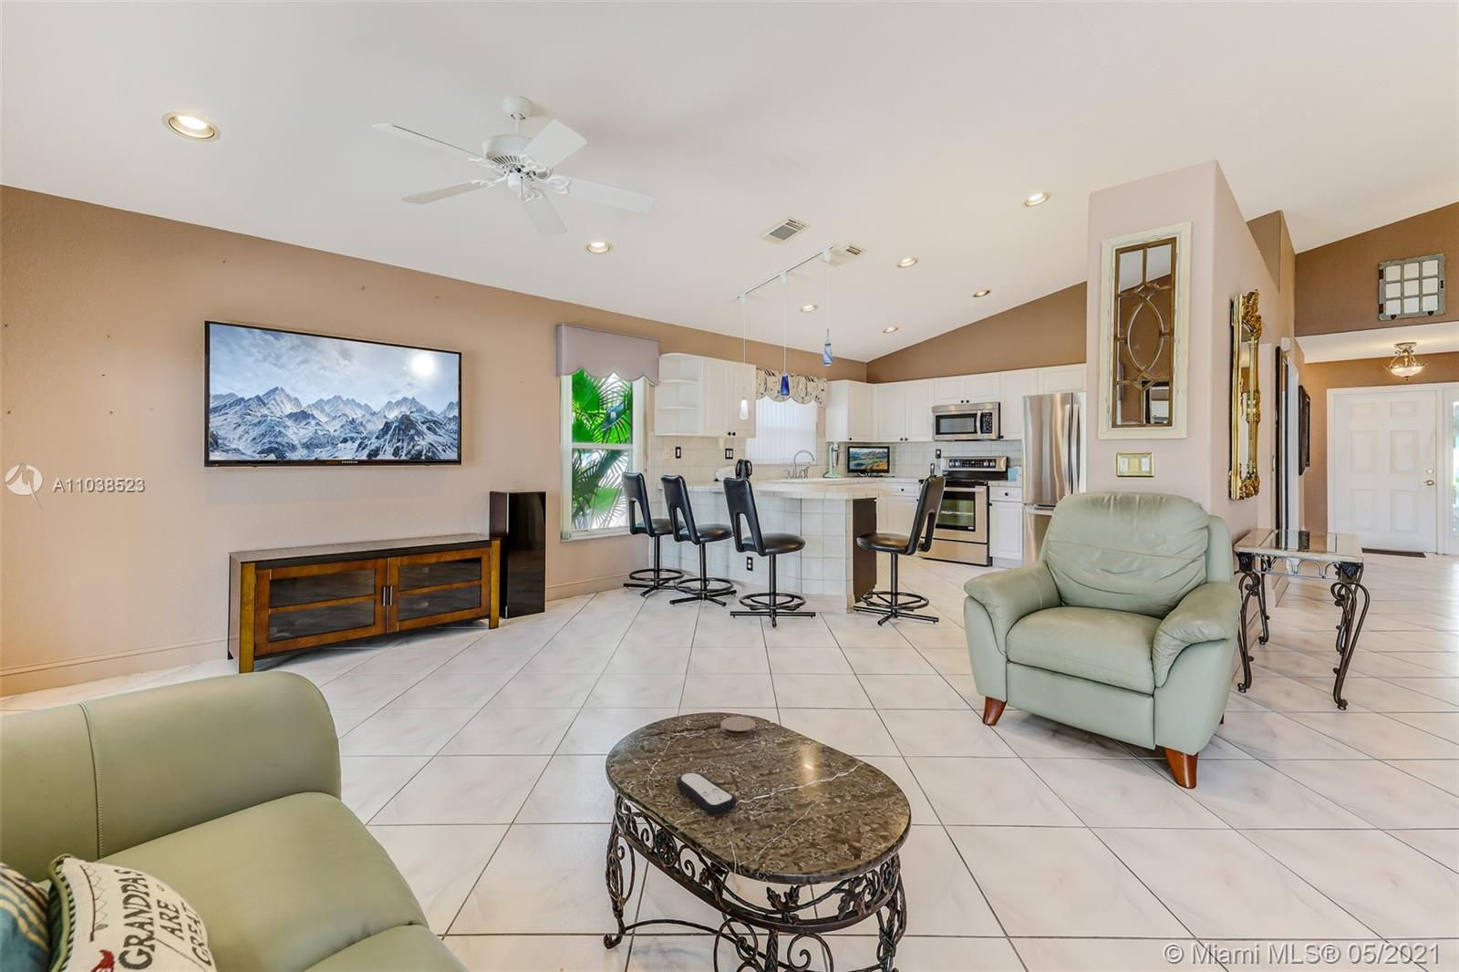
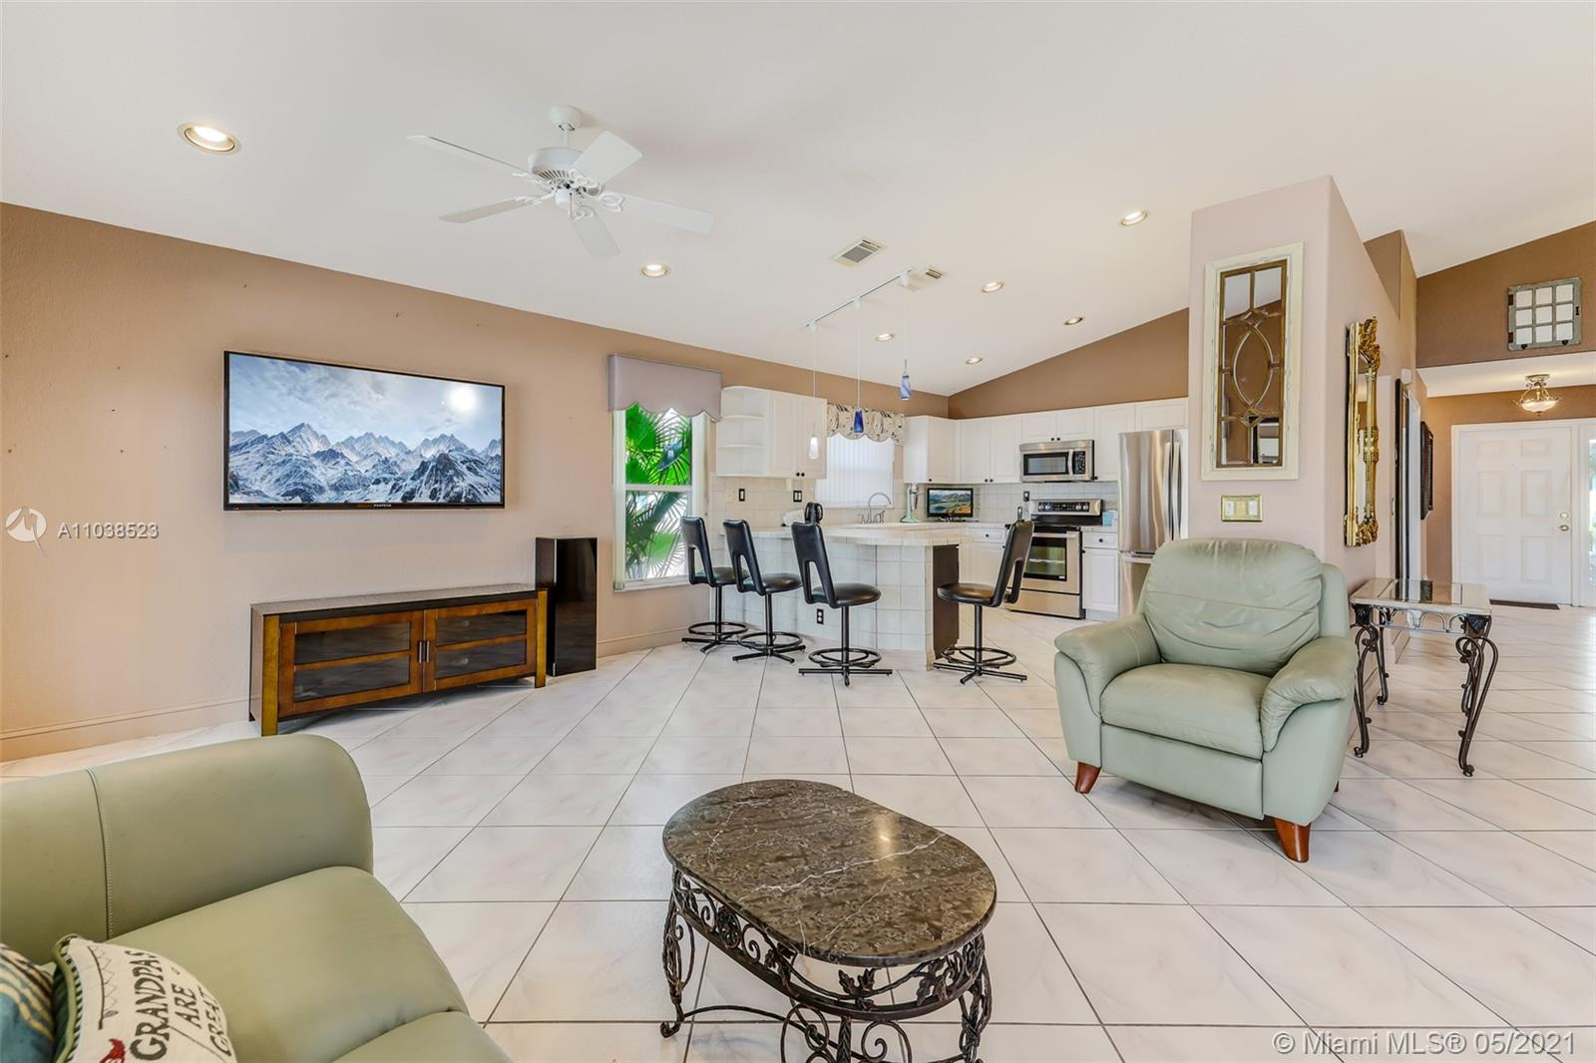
- coaster [719,716,757,737]
- remote control [676,771,738,815]
